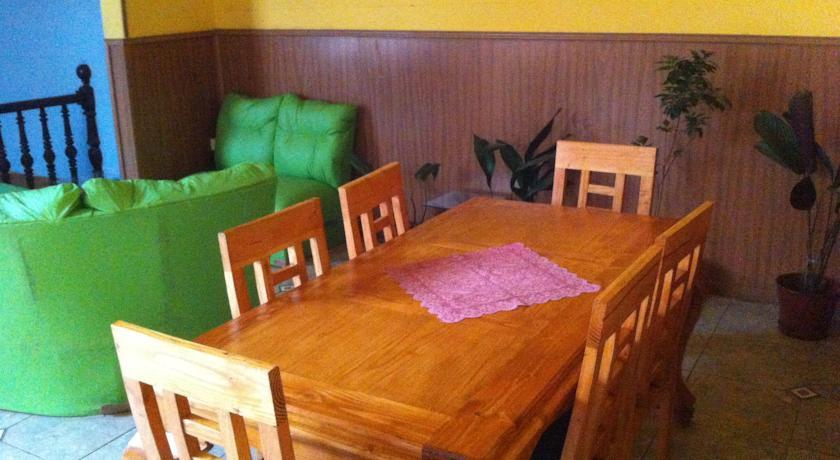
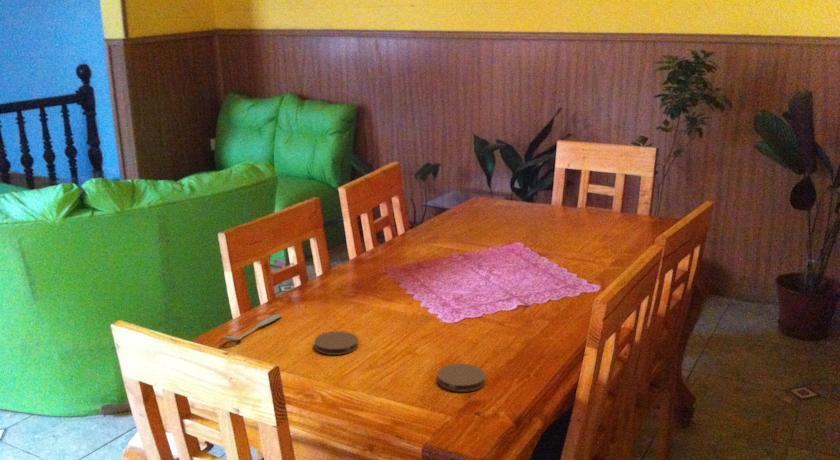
+ spoon [222,313,283,342]
+ coaster [313,330,359,356]
+ coaster [437,363,487,393]
